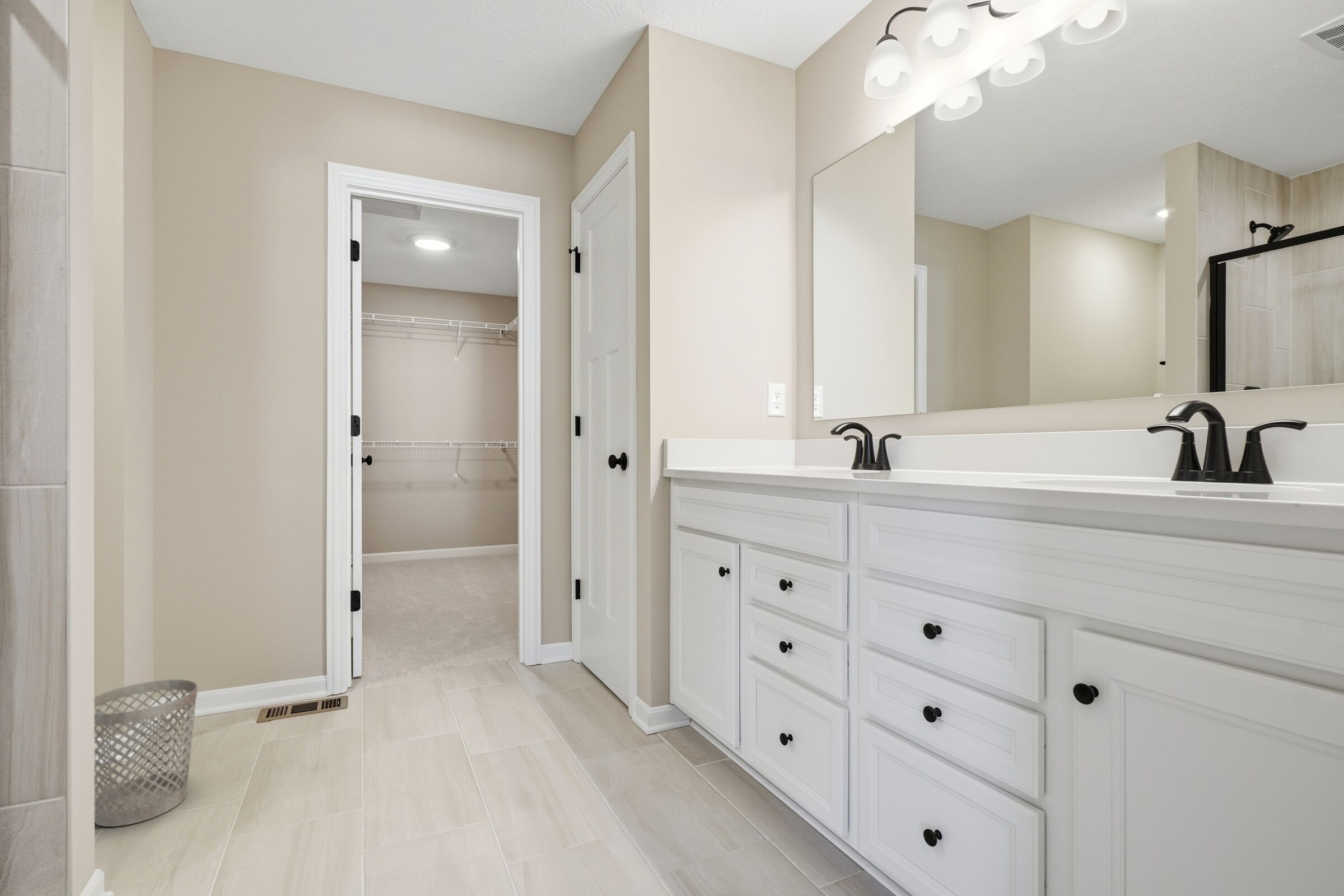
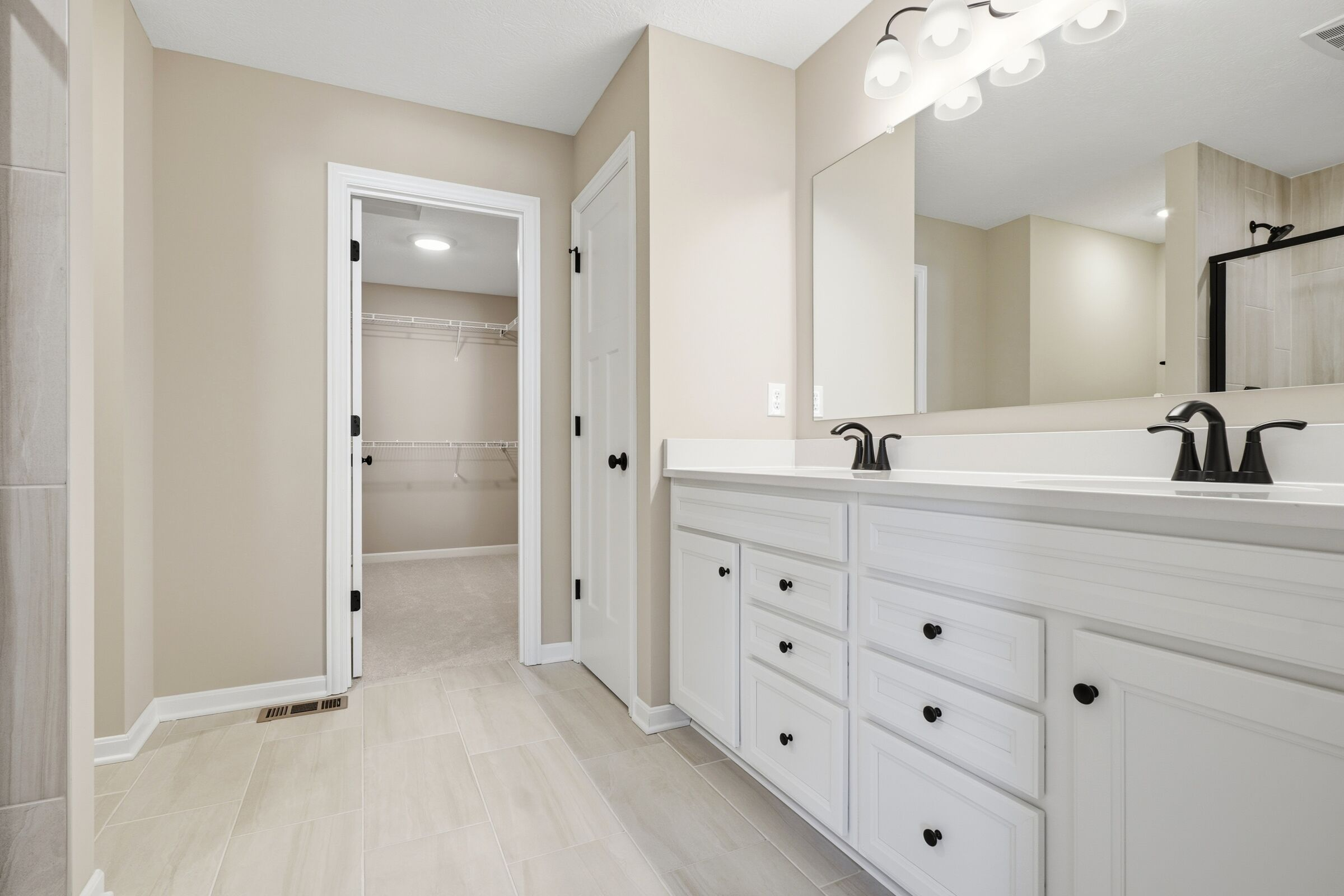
- wastebasket [94,679,198,827]
